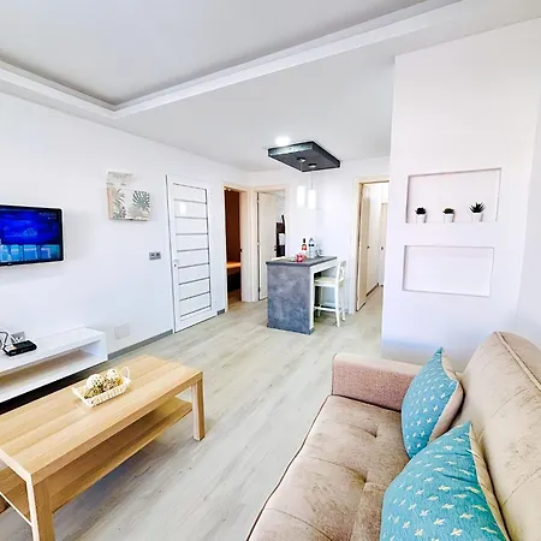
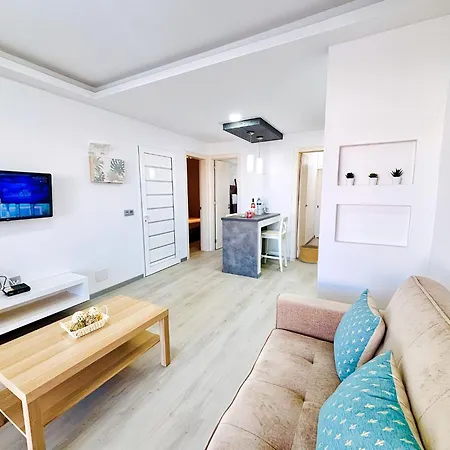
+ basket [298,244,319,264]
